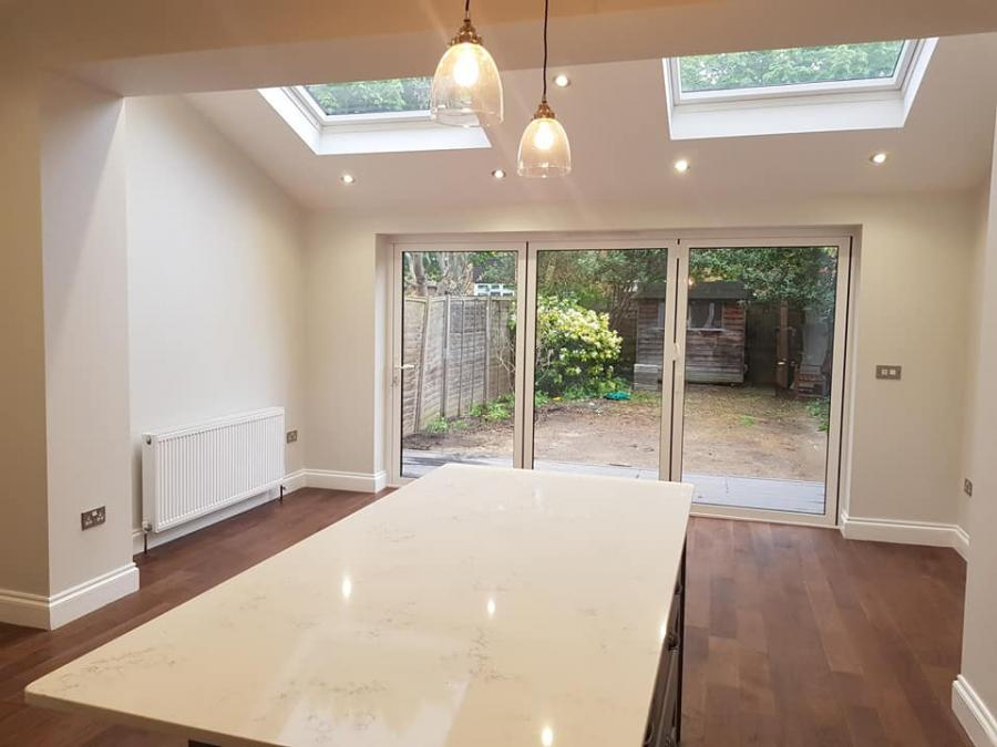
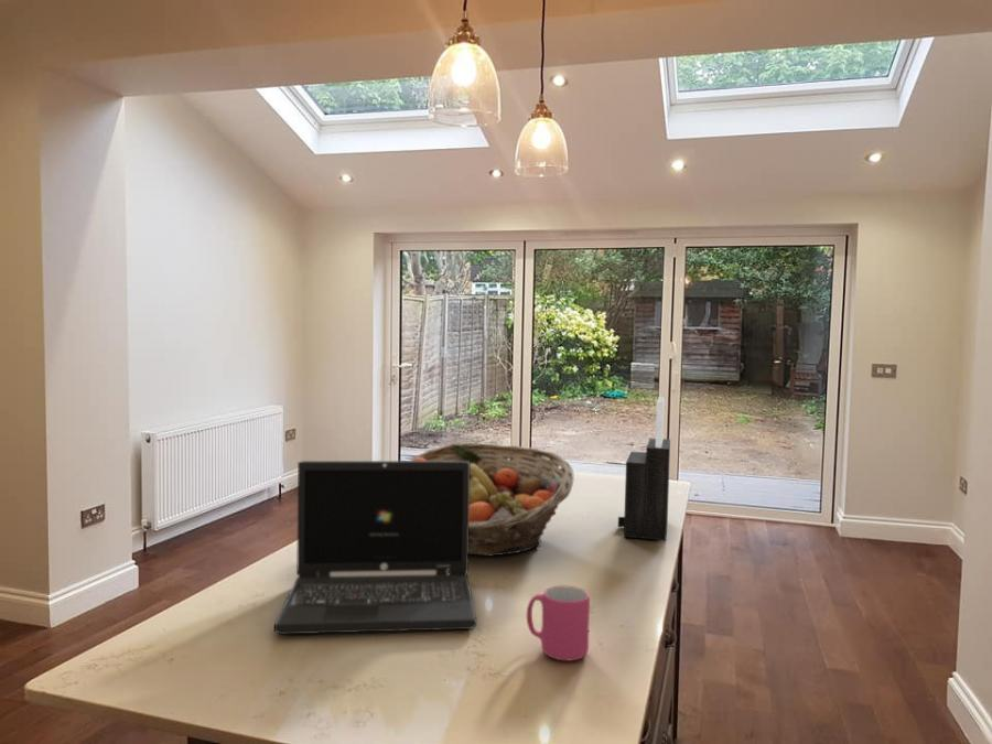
+ fruit basket [410,442,575,557]
+ knife block [617,396,671,542]
+ laptop [273,460,477,635]
+ mug [526,584,591,661]
